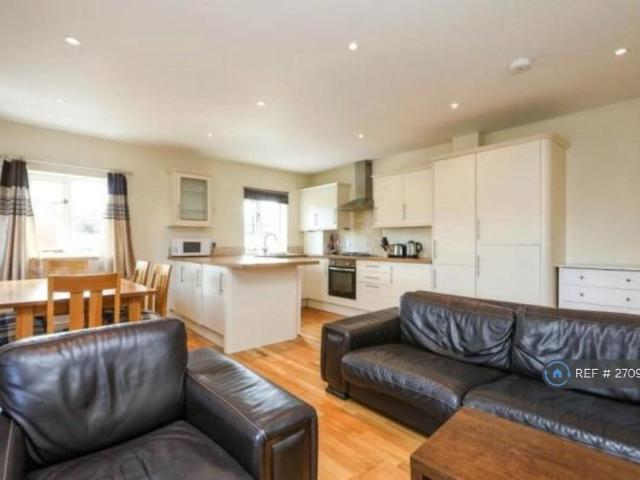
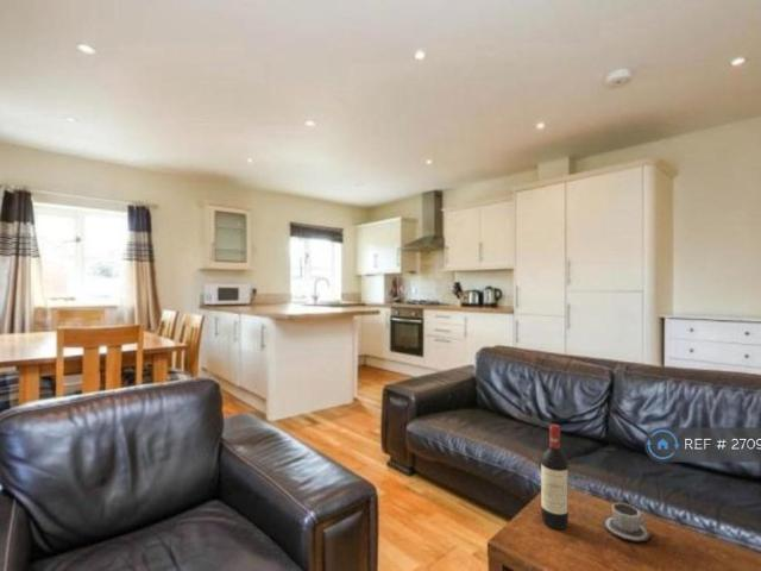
+ cup [602,502,652,542]
+ wine bottle [540,423,570,531]
